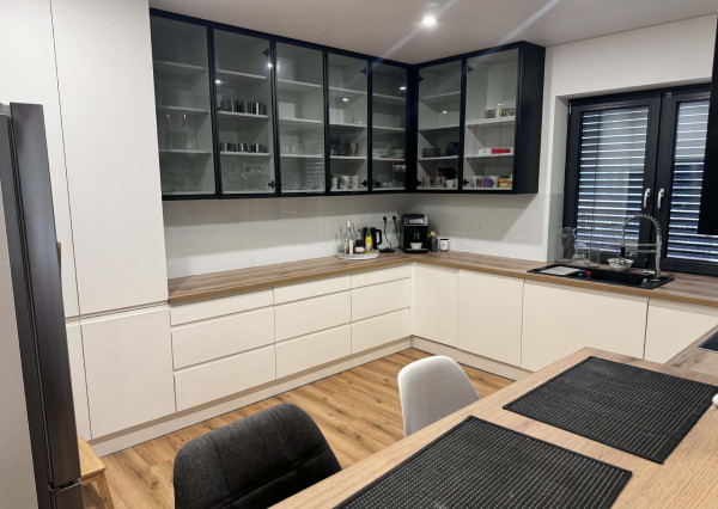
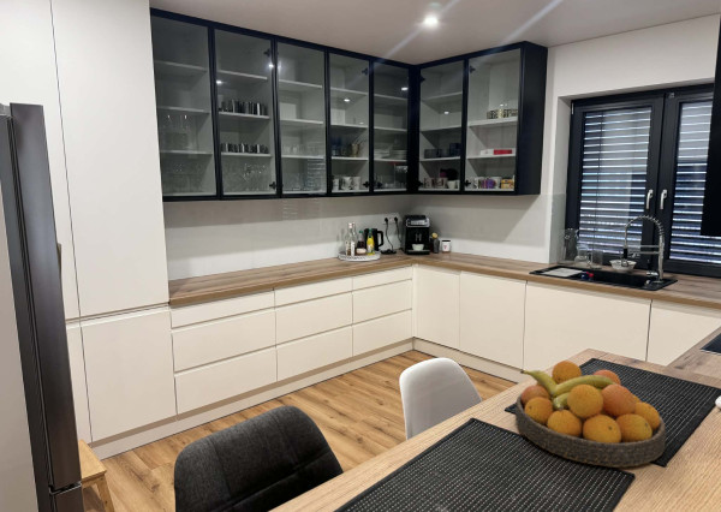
+ fruit bowl [514,359,667,469]
